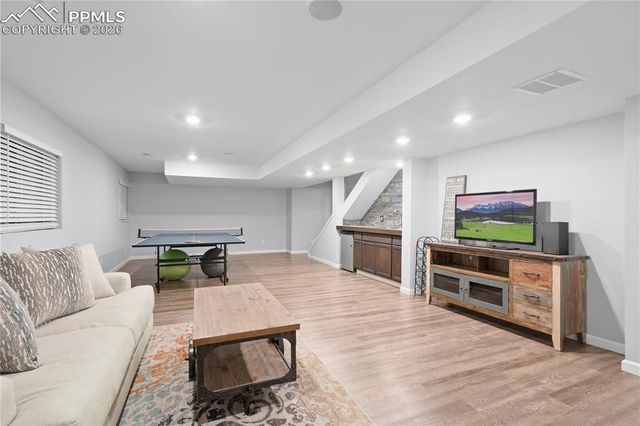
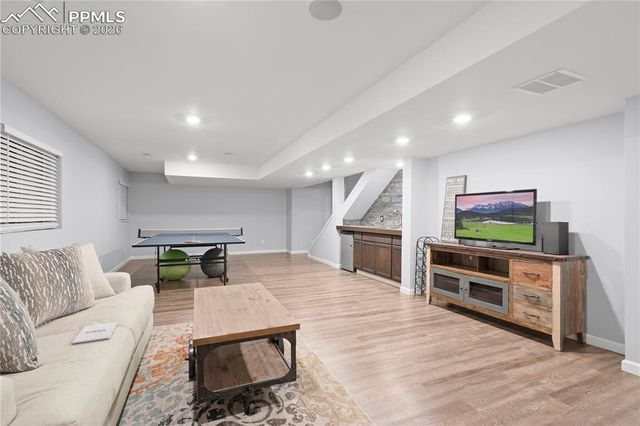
+ magazine [71,321,118,345]
